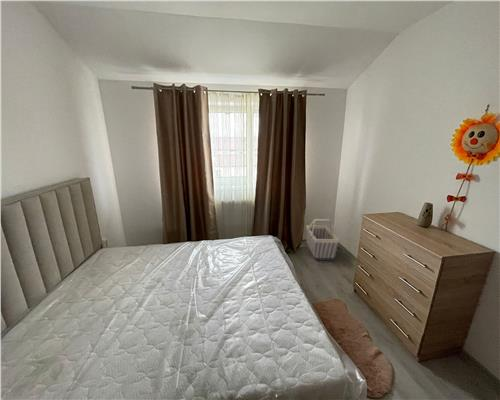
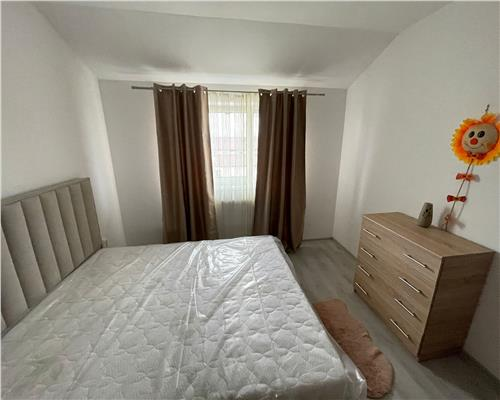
- basket [305,218,340,261]
